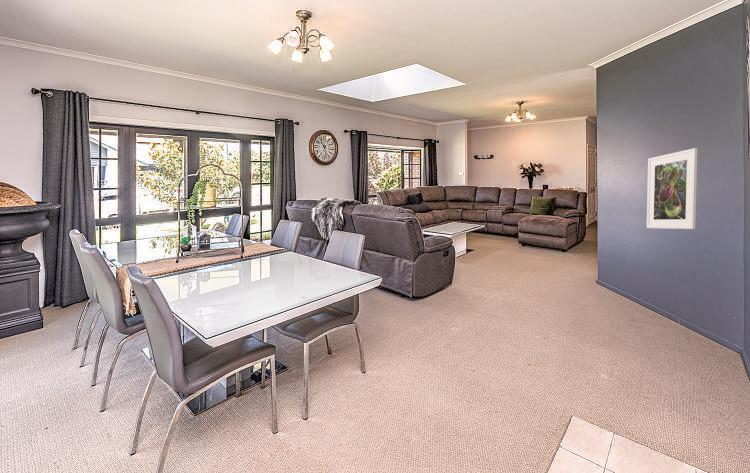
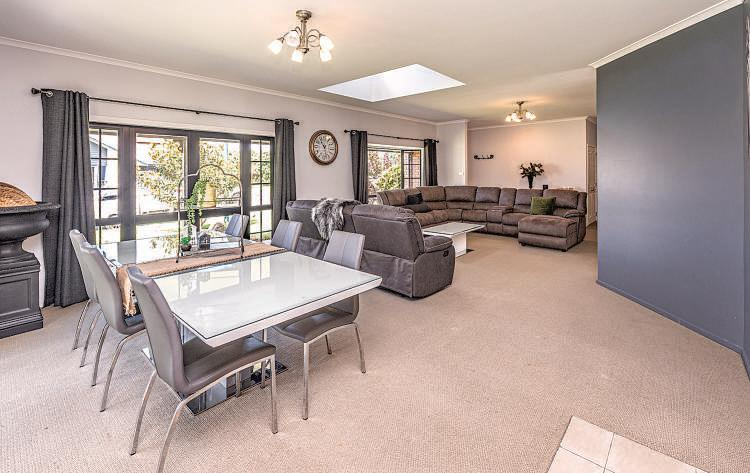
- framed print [646,147,699,230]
